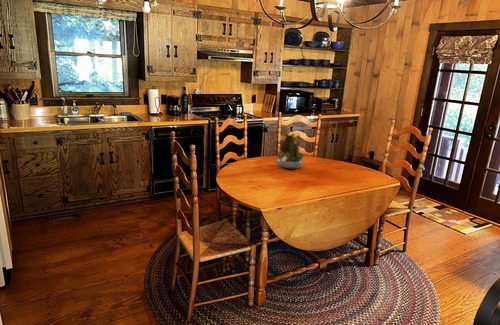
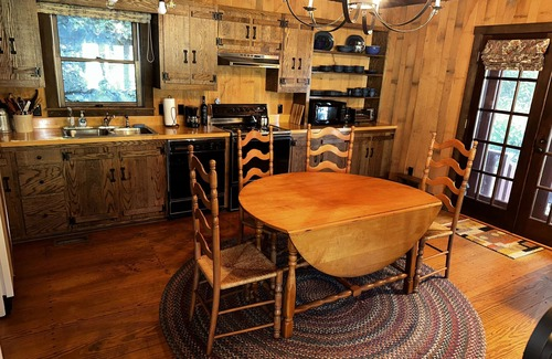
- flower arrangement [276,128,305,169]
